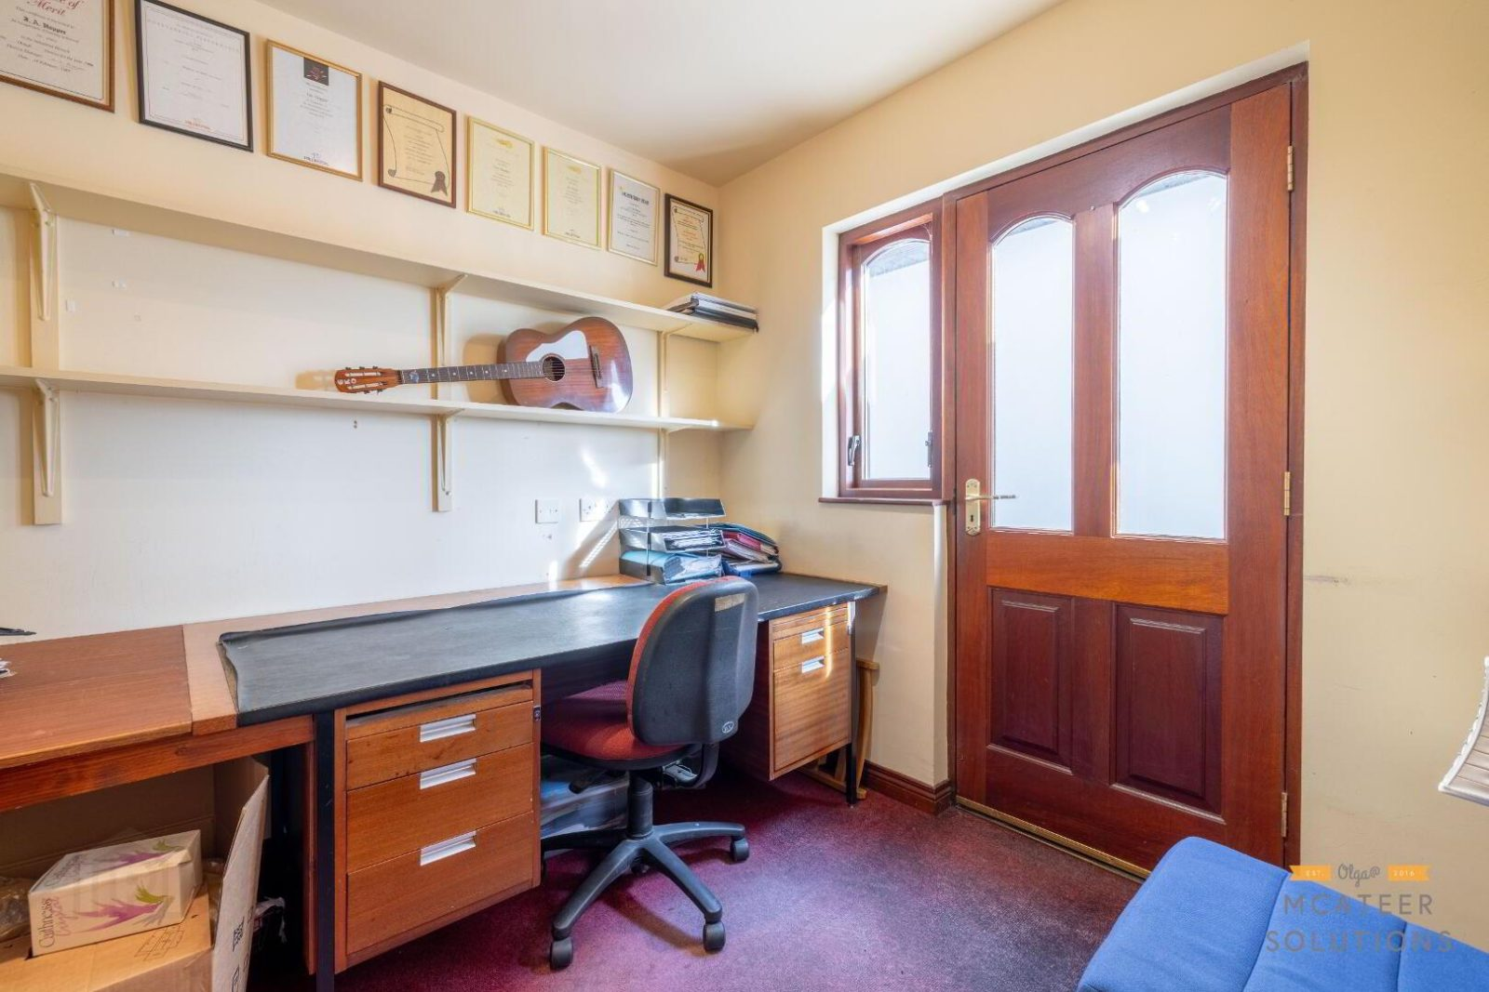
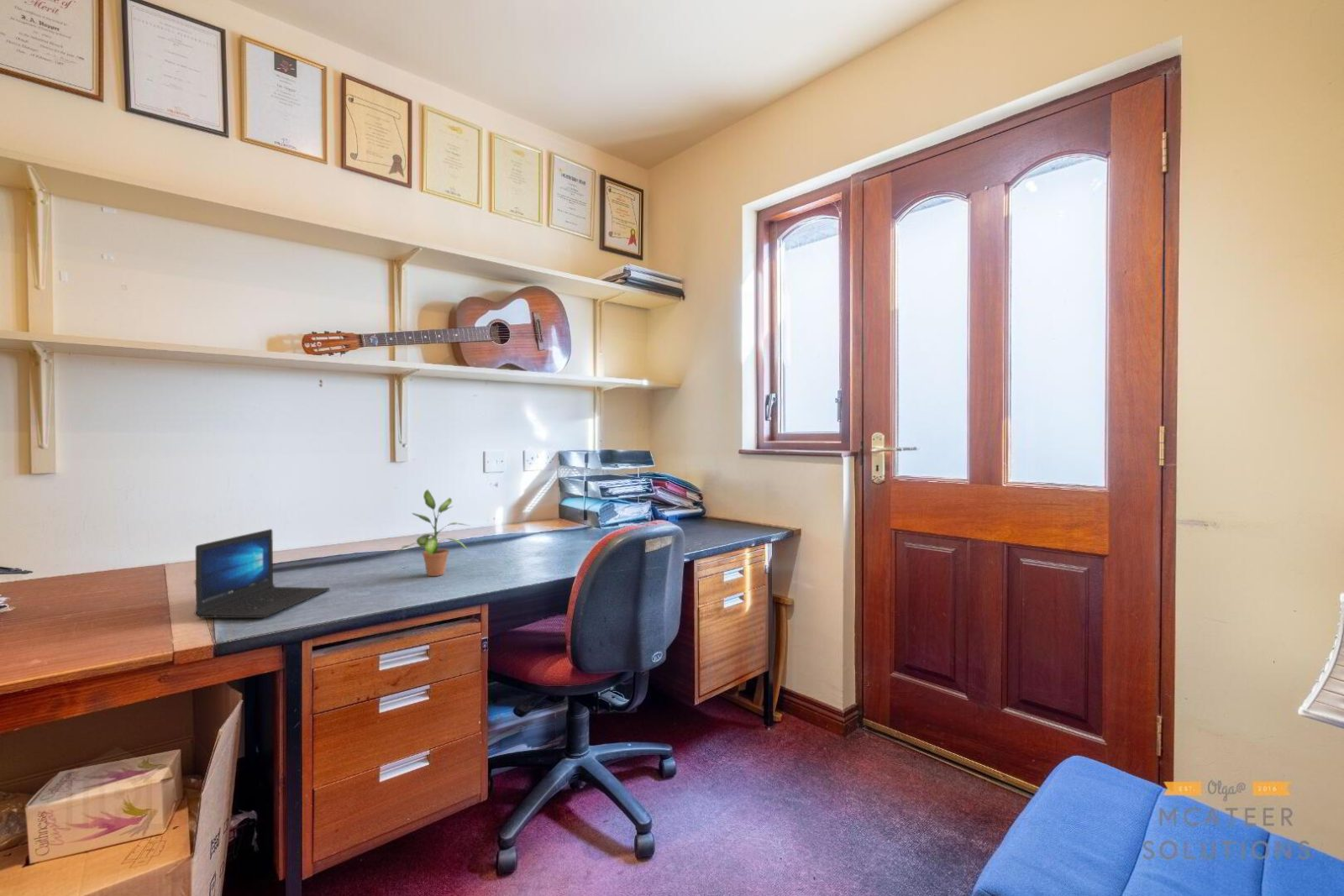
+ potted plant [391,489,470,577]
+ laptop [194,528,330,619]
